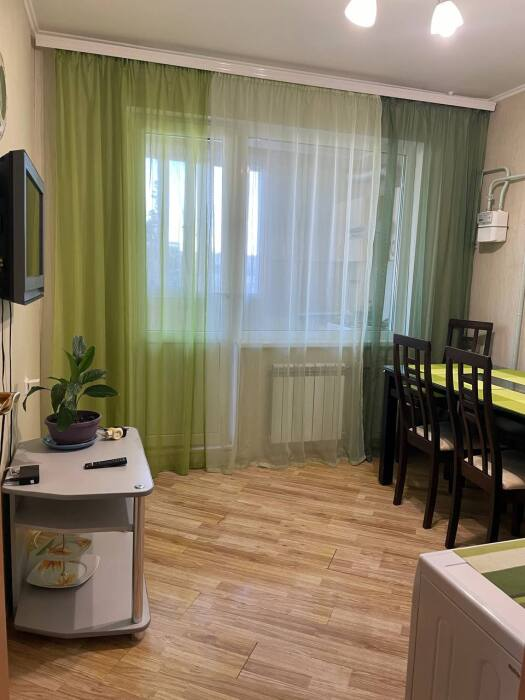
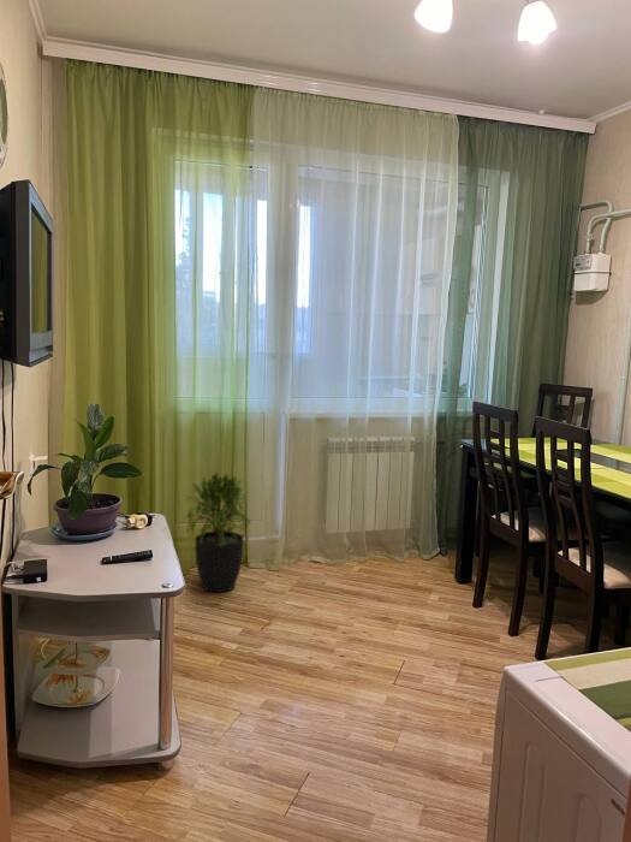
+ potted plant [180,470,252,593]
